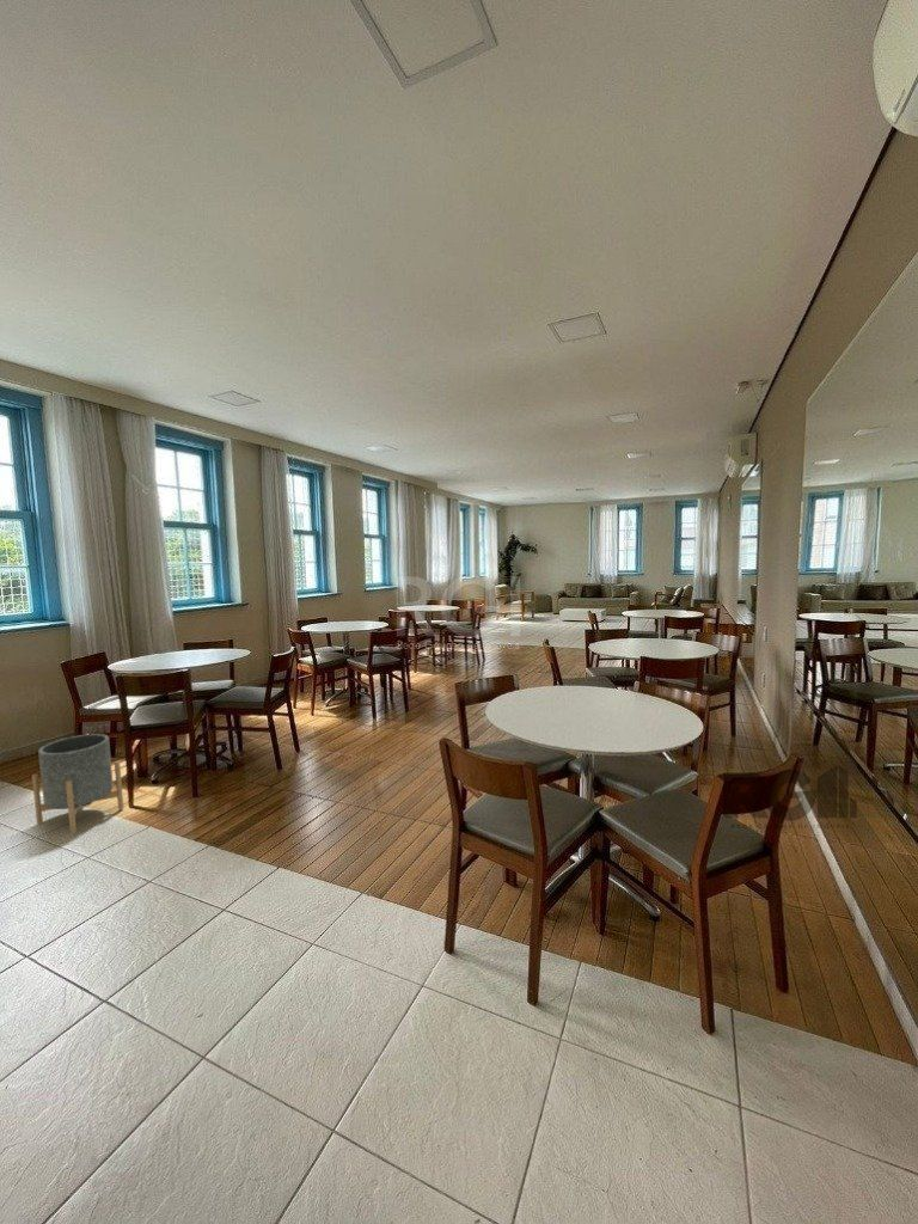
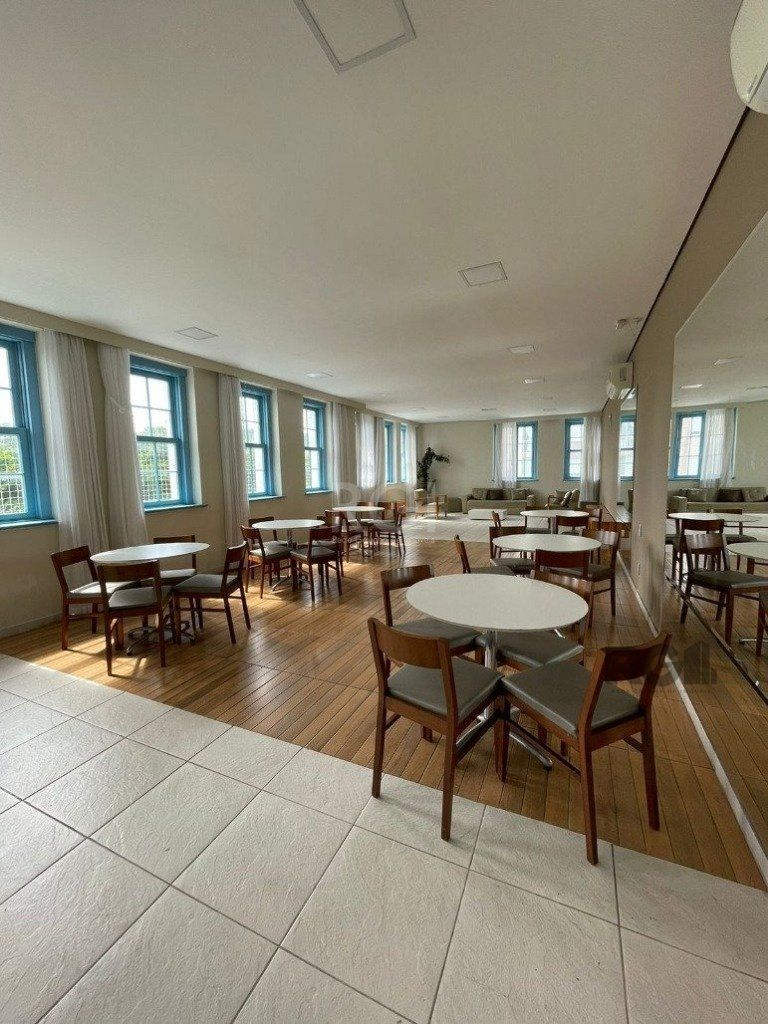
- planter [31,733,124,834]
